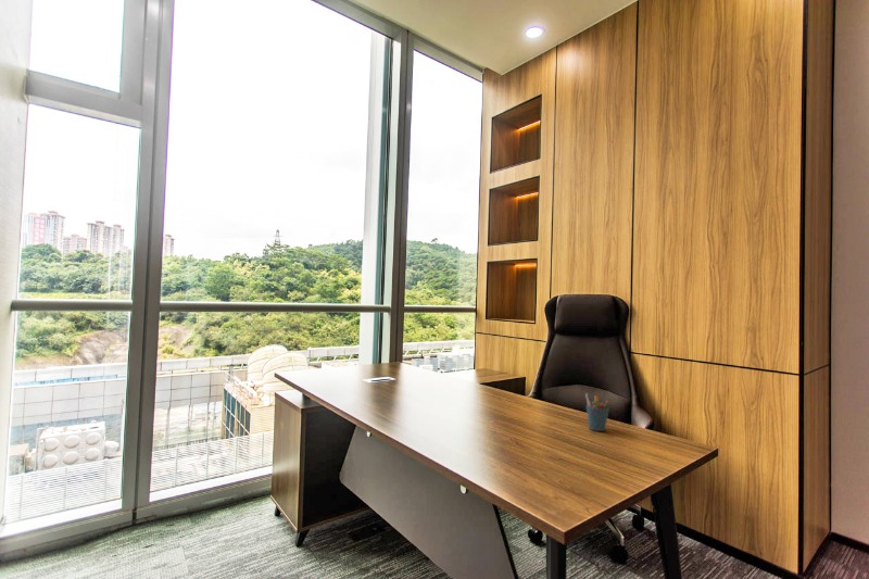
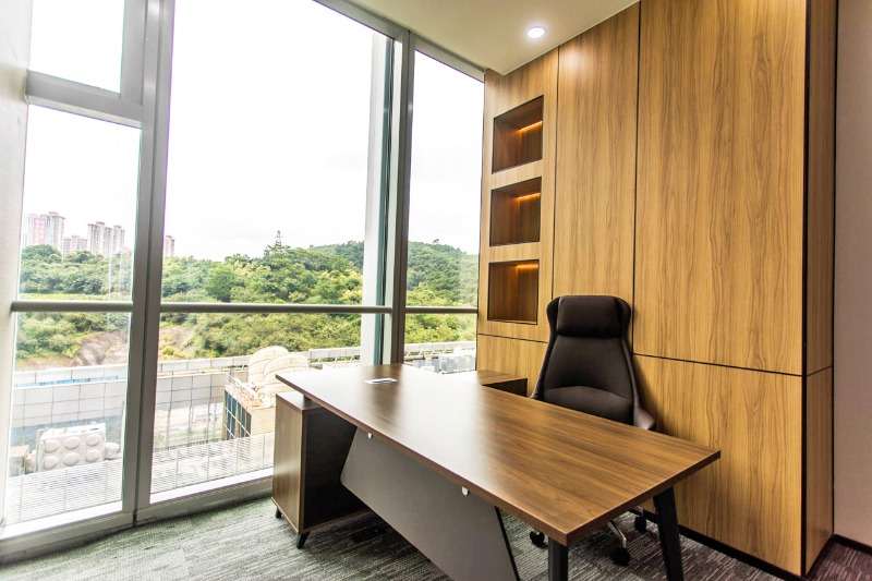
- pen holder [584,392,612,432]
